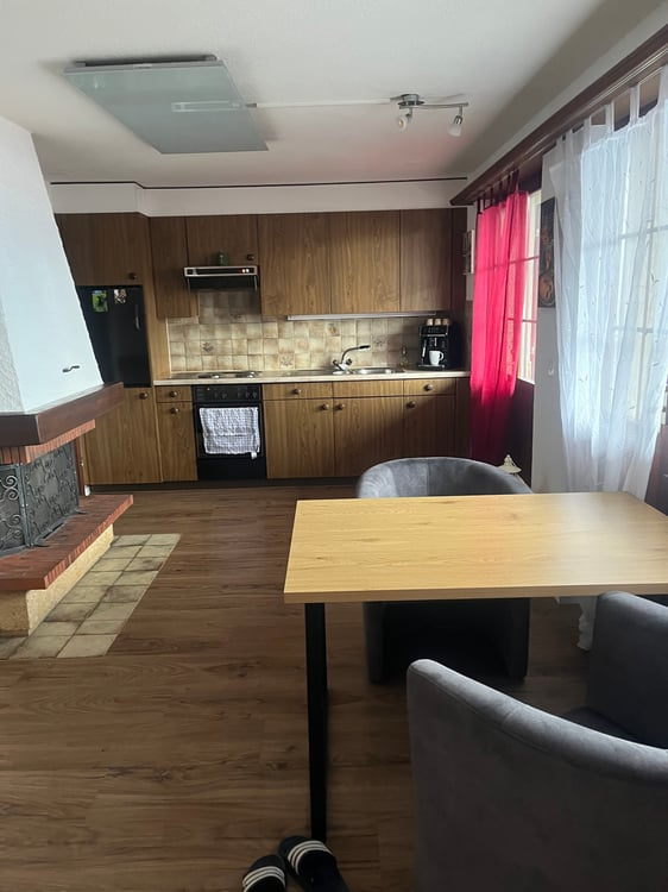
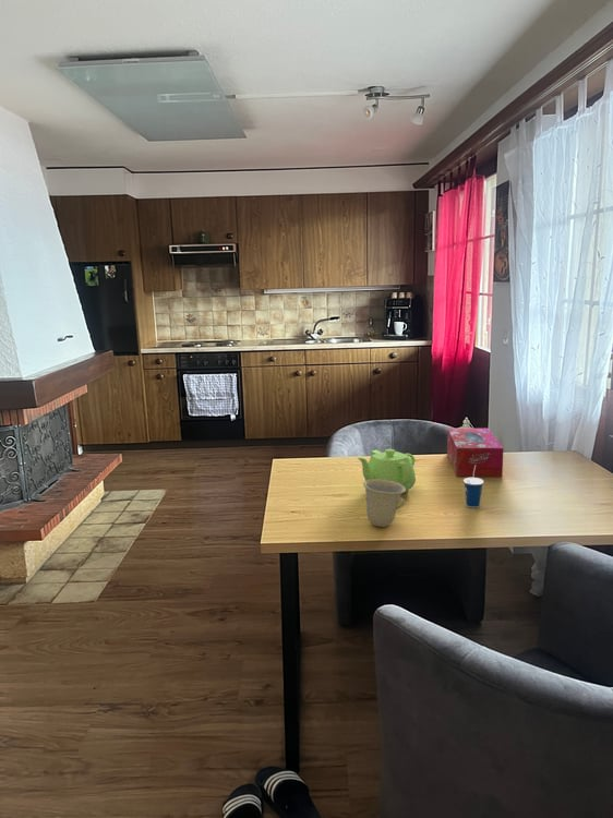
+ cup [462,466,484,508]
+ teapot [357,448,417,494]
+ tissue box [446,428,504,478]
+ cup [362,479,406,528]
